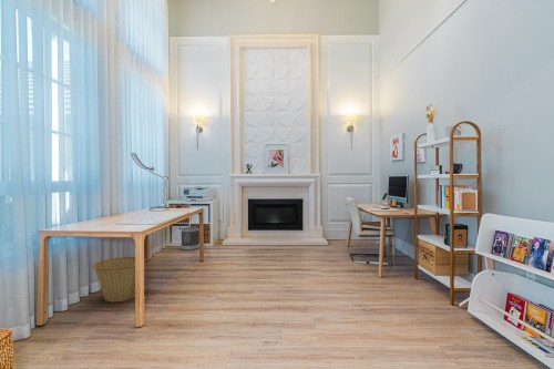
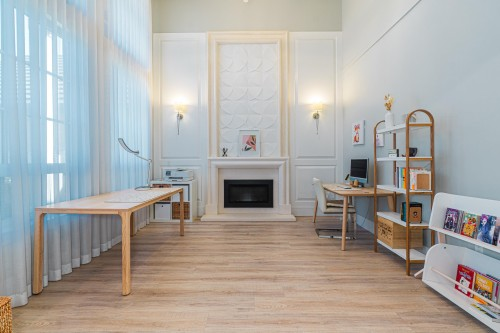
- basket [91,256,146,303]
- wastebasket [179,226,201,252]
